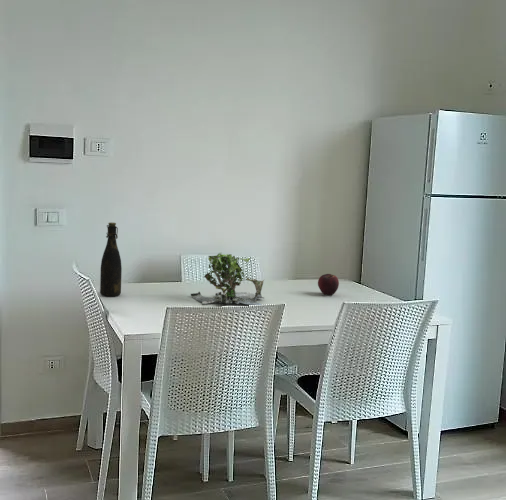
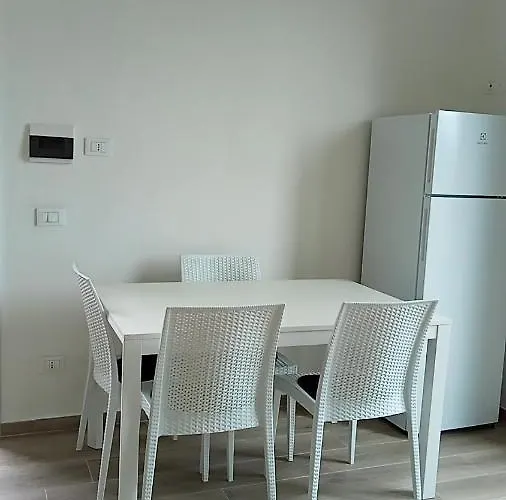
- fruit [317,273,340,296]
- plant [190,251,265,306]
- bottle [99,221,123,297]
